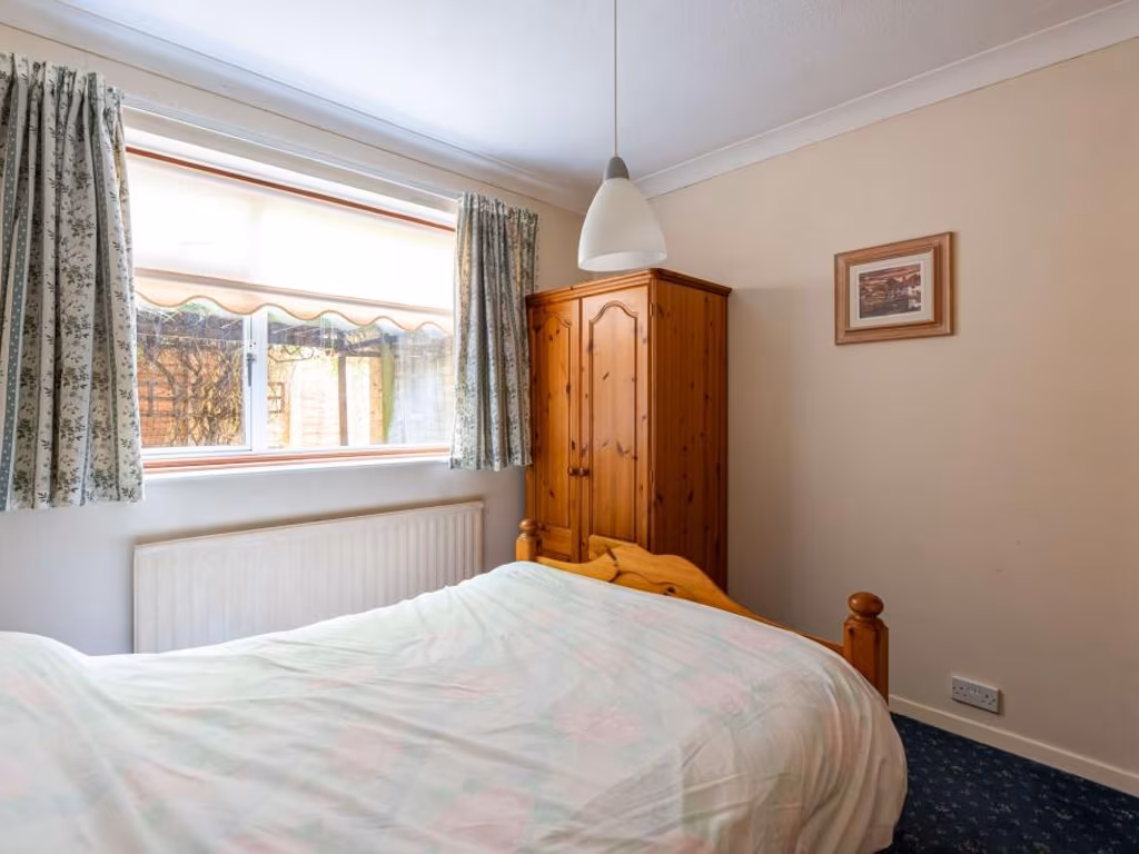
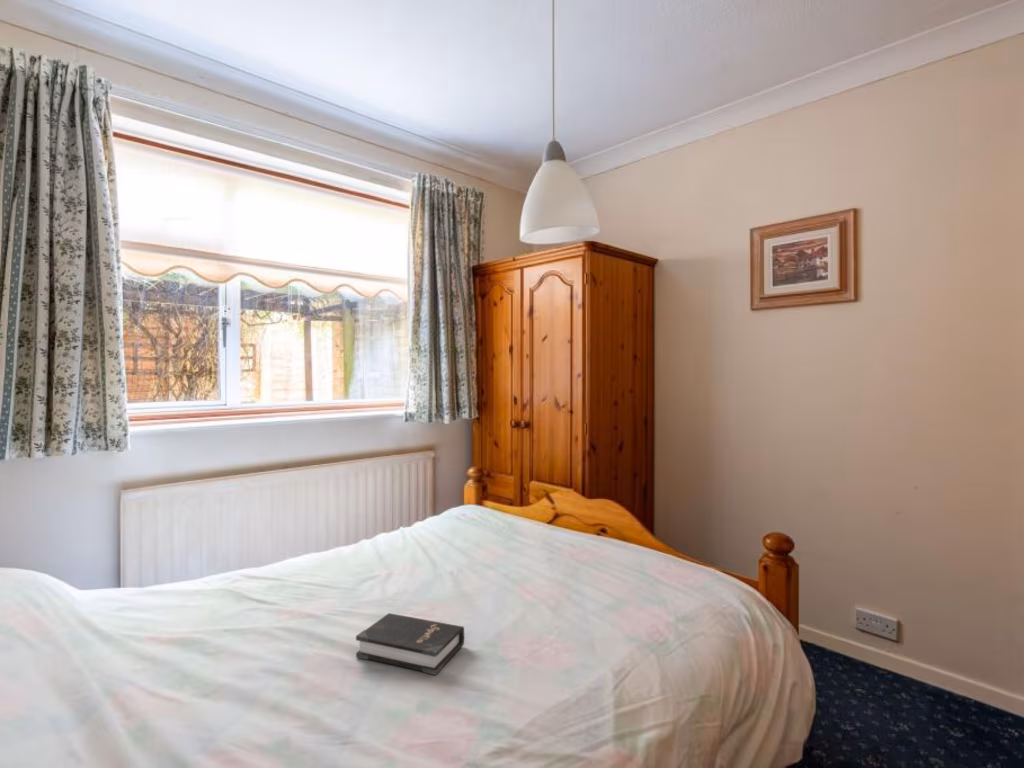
+ hardback book [355,612,465,676]
